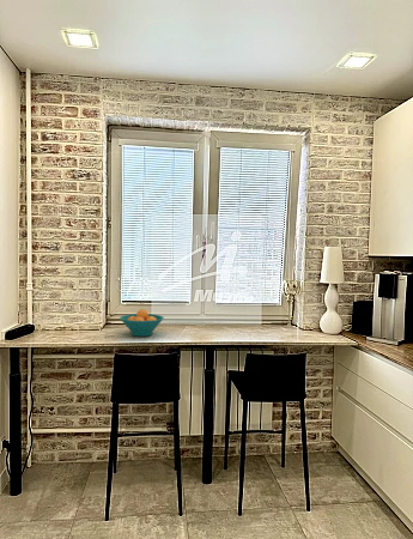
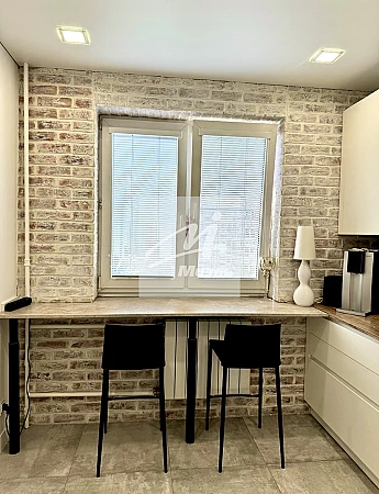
- fruit bowl [119,308,165,338]
